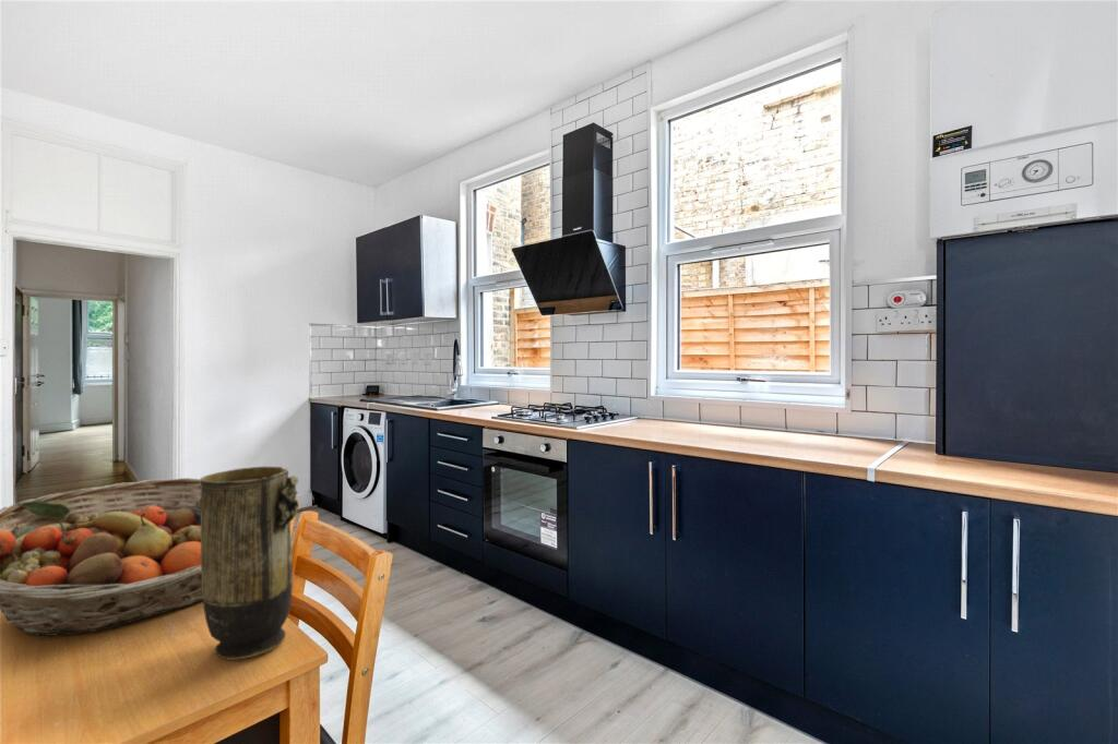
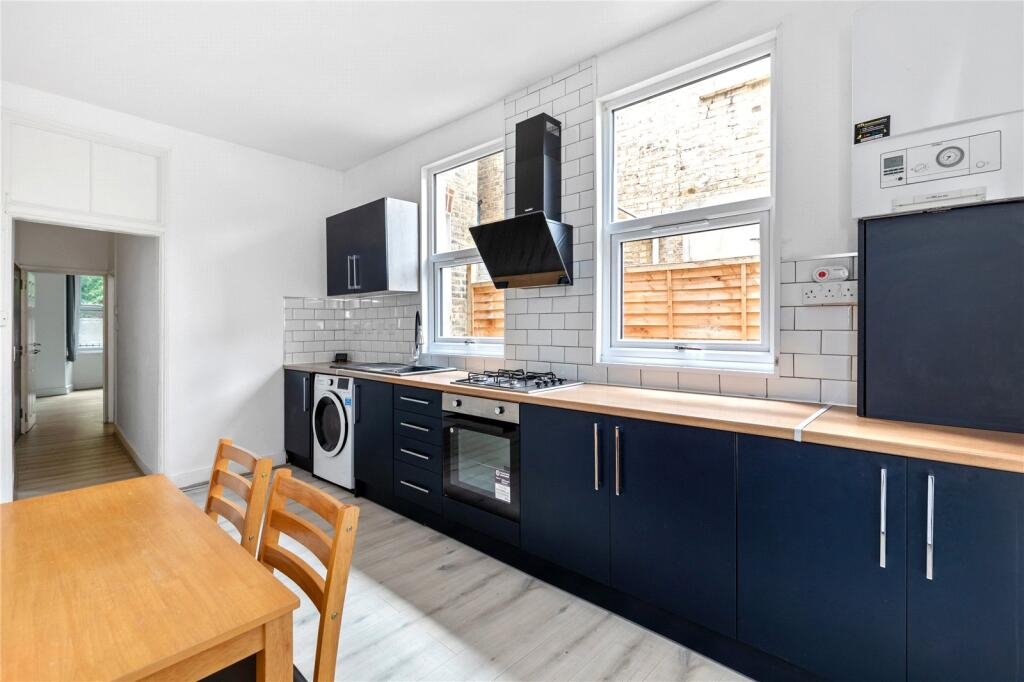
- vase [194,466,300,661]
- fruit basket [0,477,203,637]
